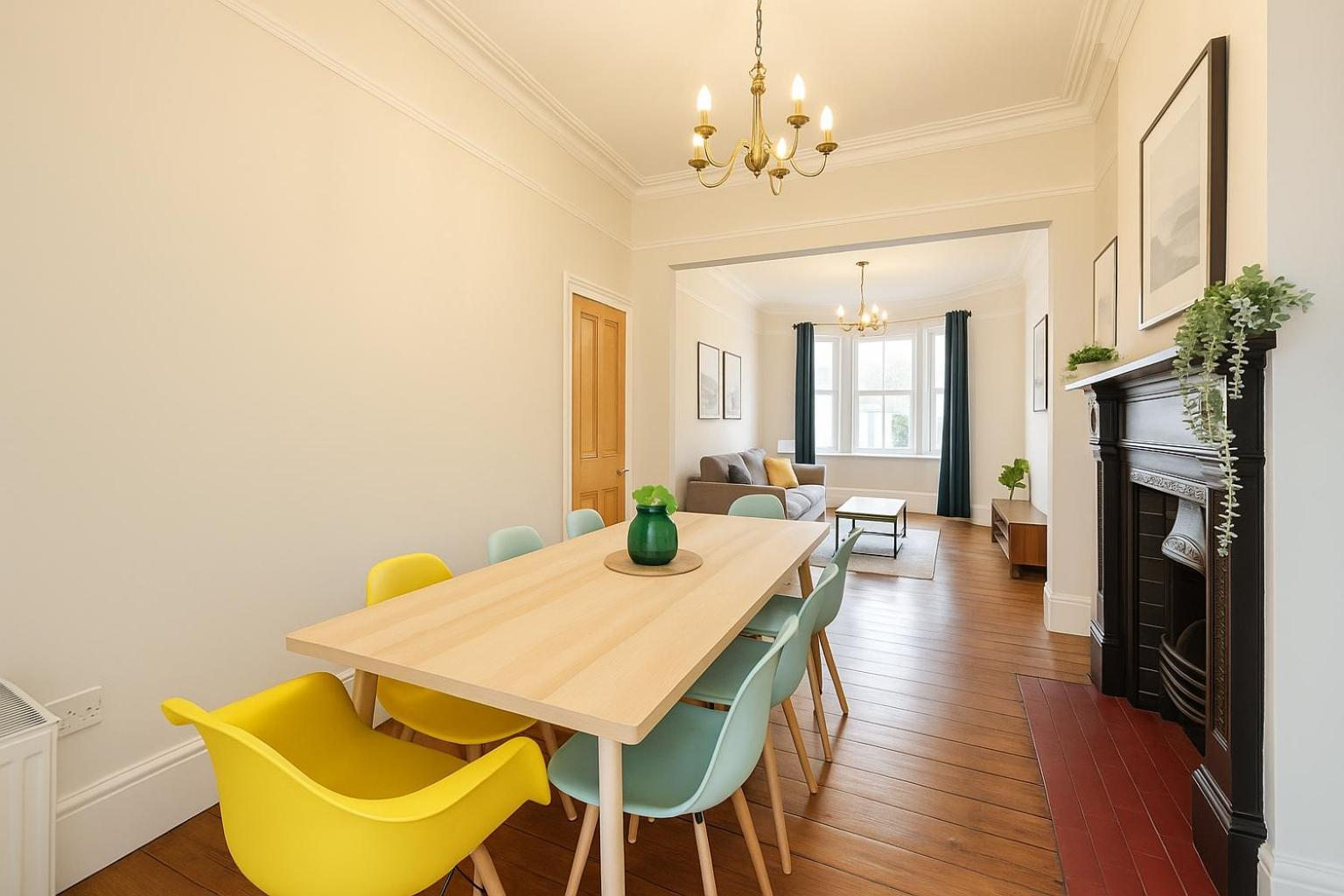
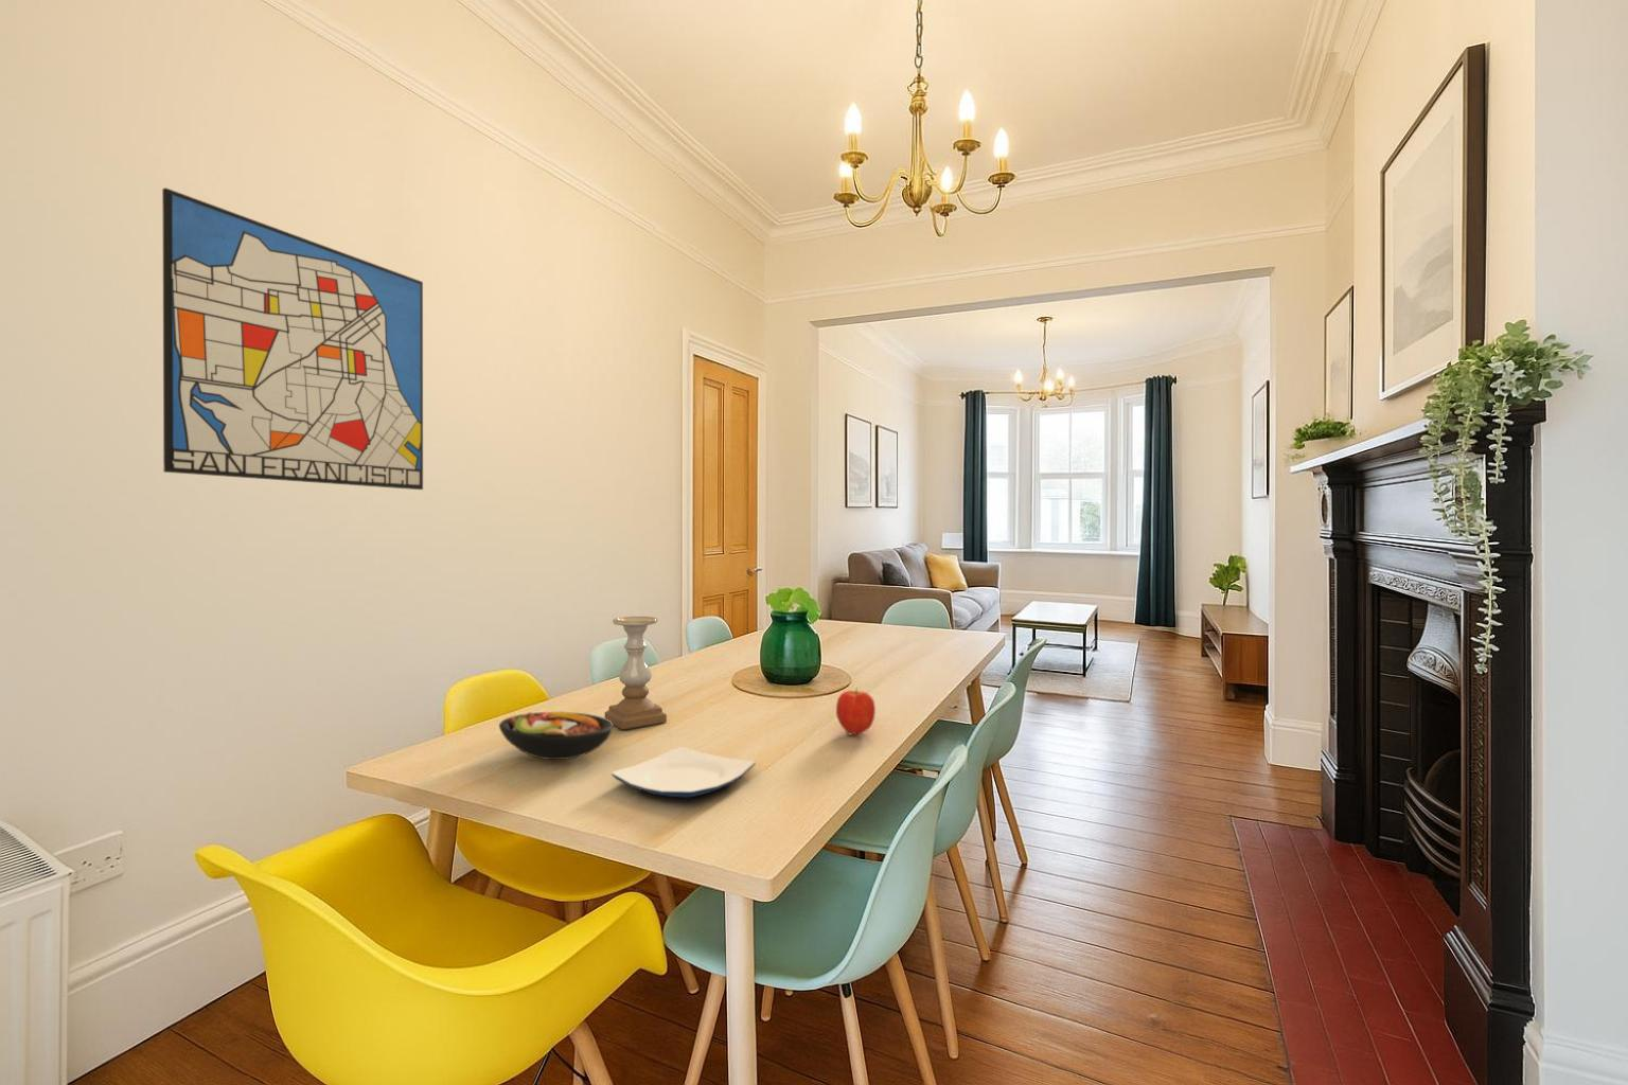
+ wall art [161,186,424,490]
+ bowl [498,711,614,760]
+ plate [610,746,757,799]
+ apple [836,687,877,736]
+ candle holder [604,615,667,730]
